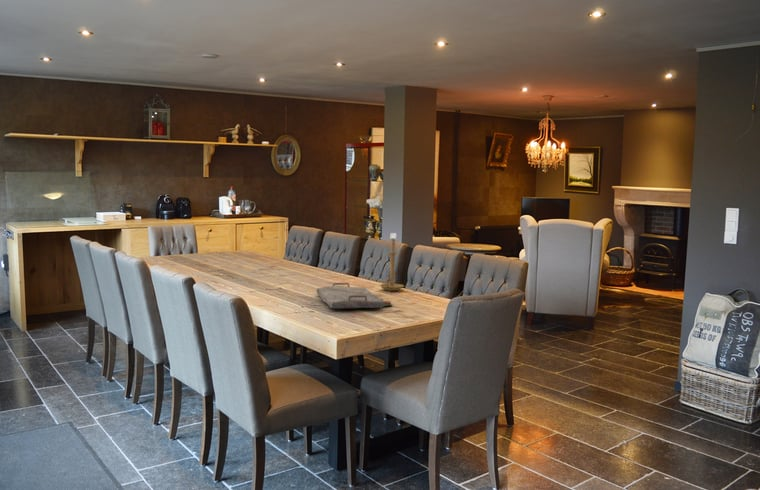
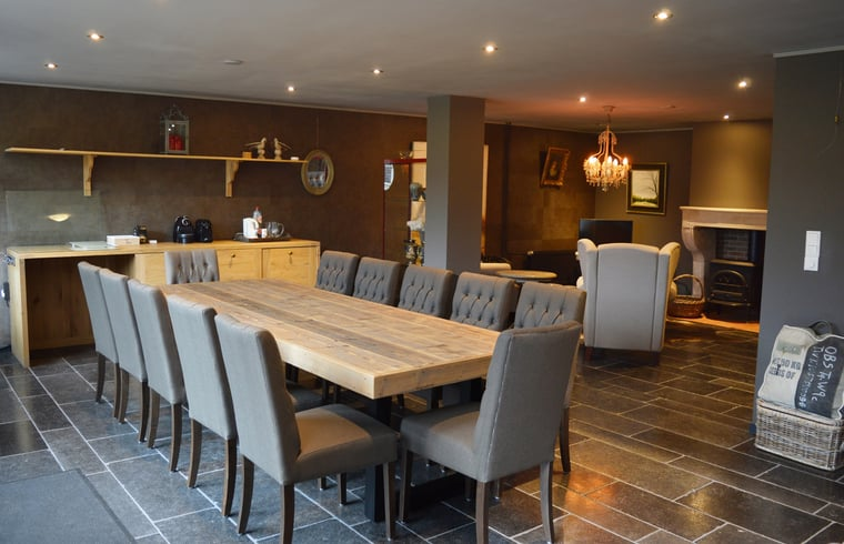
- serving tray [315,282,395,310]
- candle holder [379,232,405,292]
